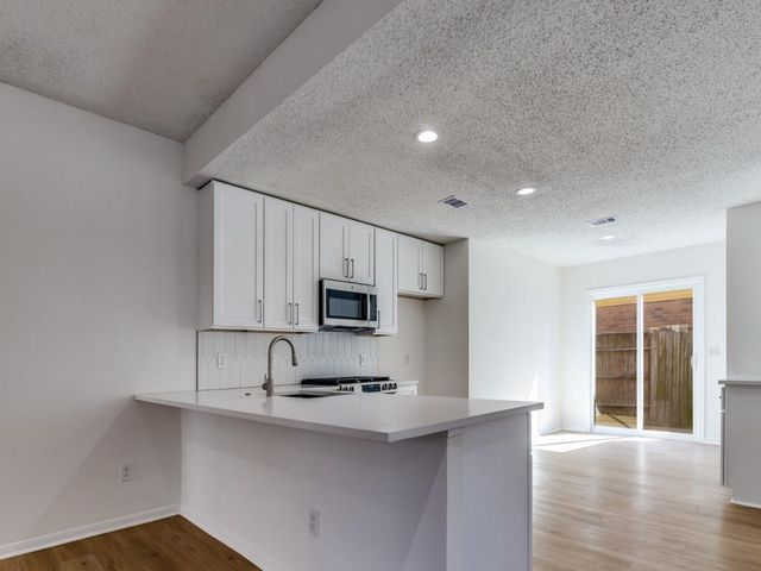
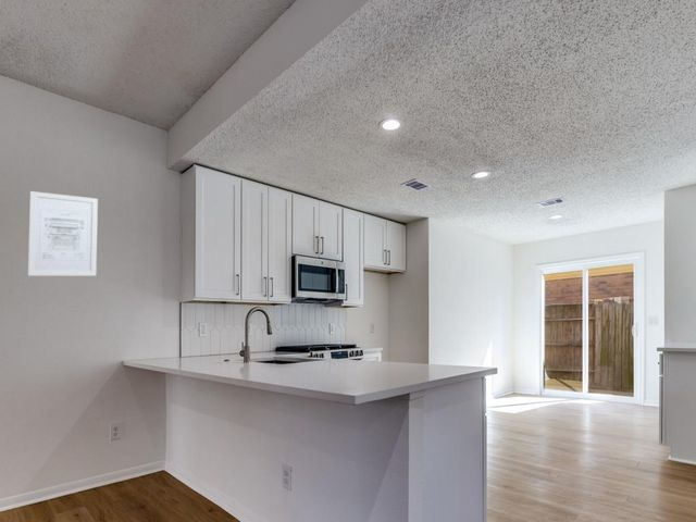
+ wall art [27,190,99,276]
